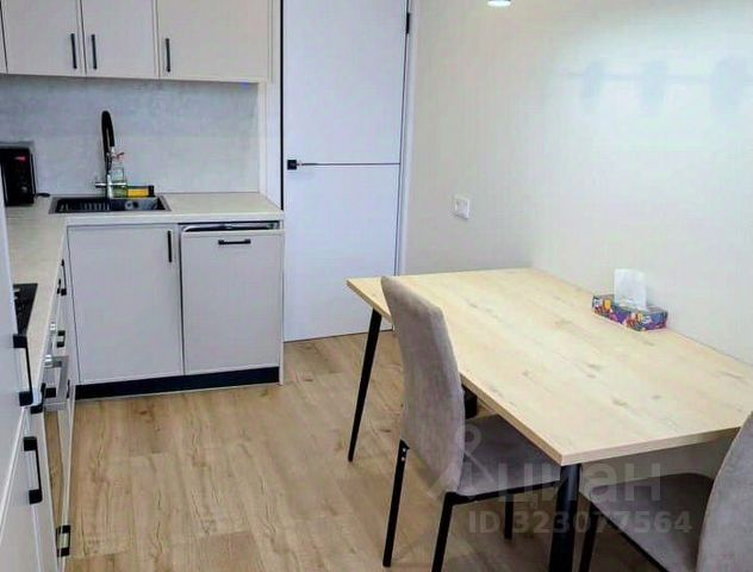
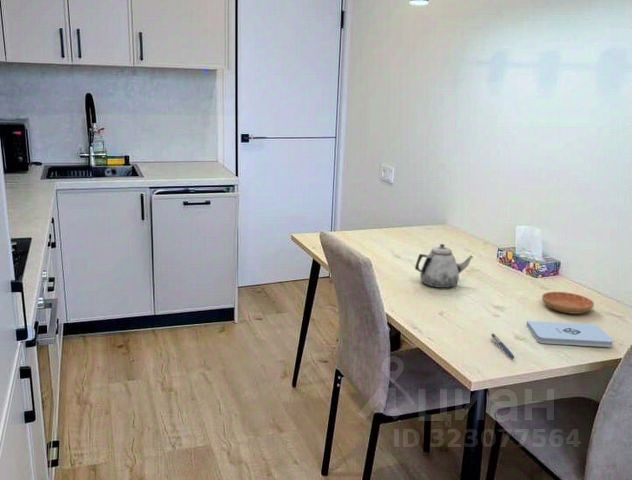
+ saucer [541,291,595,315]
+ notepad [525,320,614,348]
+ teapot [414,243,474,289]
+ pen [490,333,515,359]
